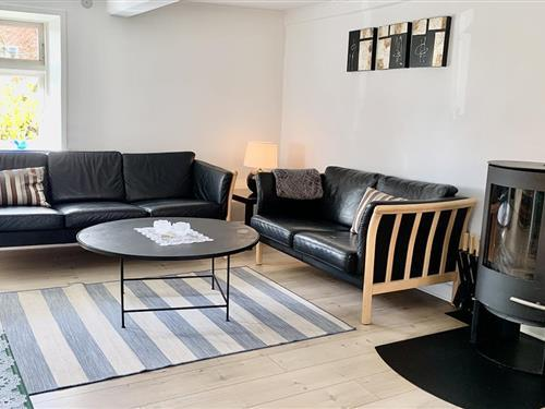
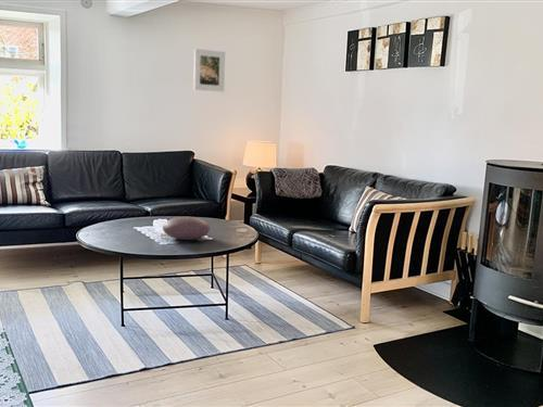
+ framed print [192,48,226,93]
+ decorative bowl [162,216,211,241]
